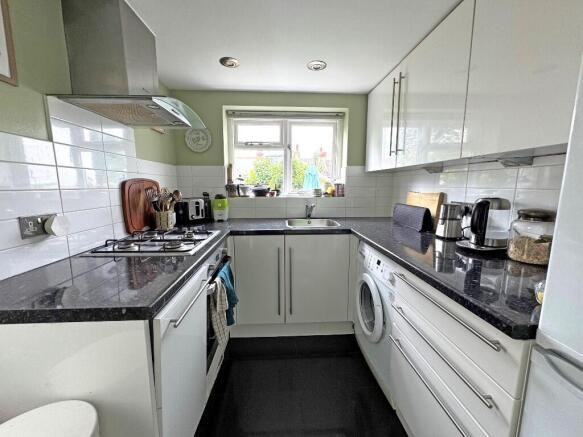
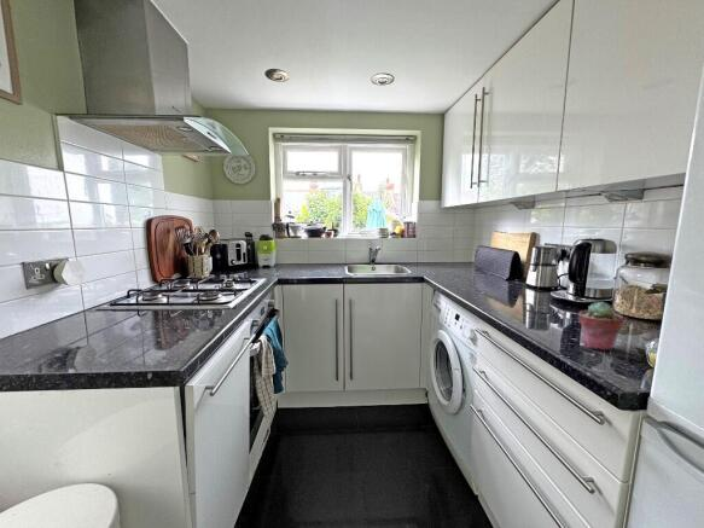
+ potted succulent [577,301,624,352]
